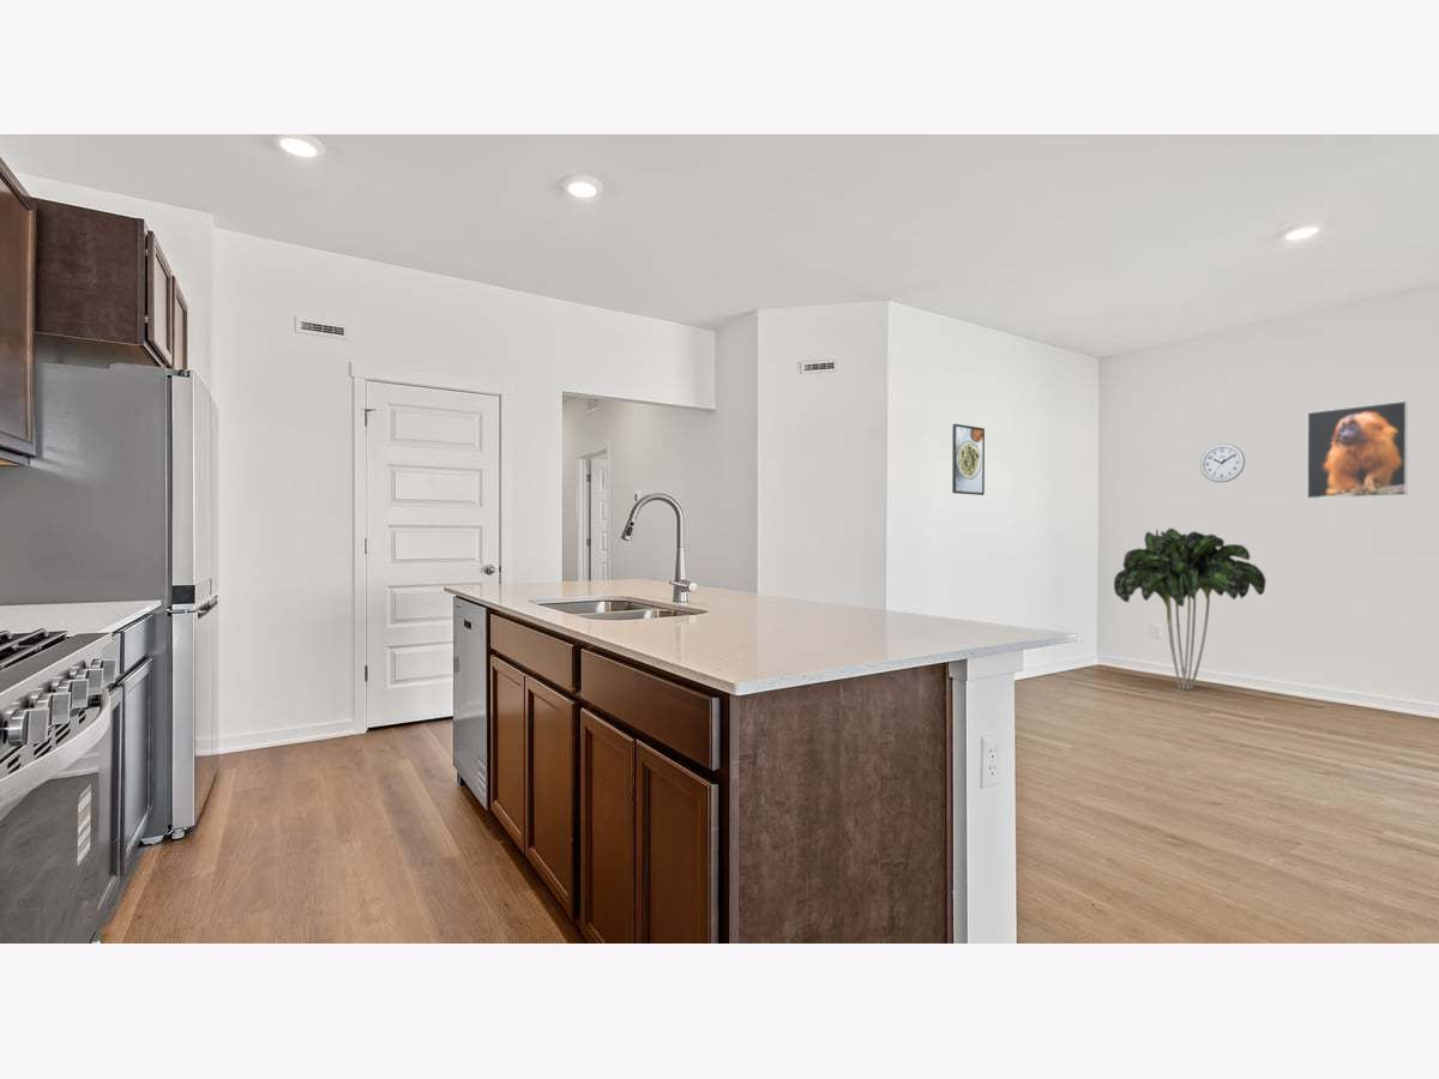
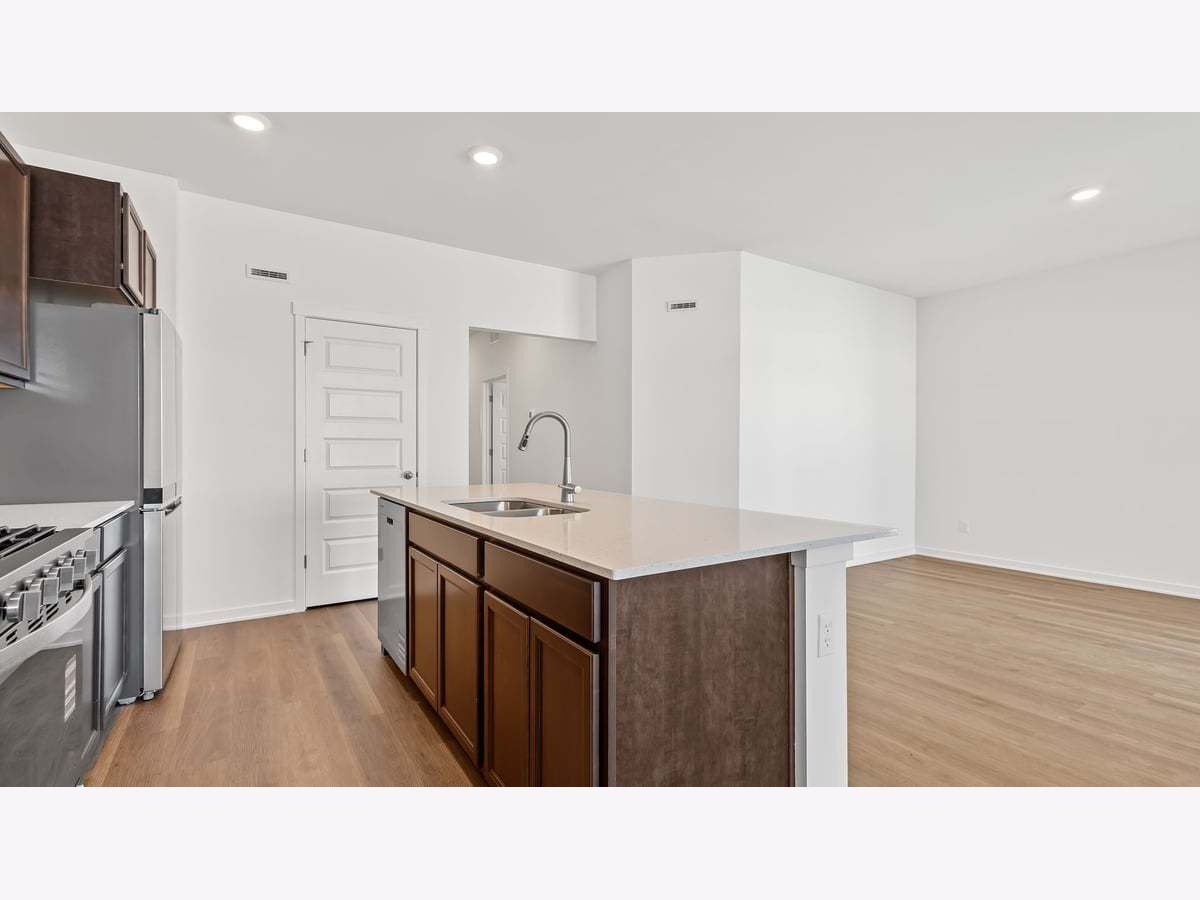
- wall clock [1199,442,1246,483]
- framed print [1306,399,1409,500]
- indoor plant [1113,528,1268,692]
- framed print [951,423,986,496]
